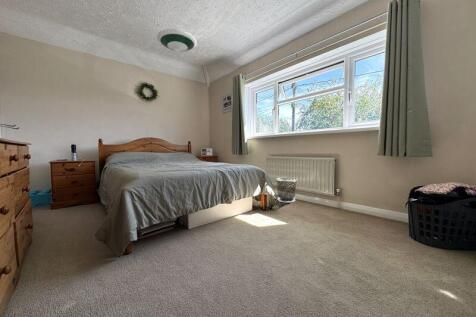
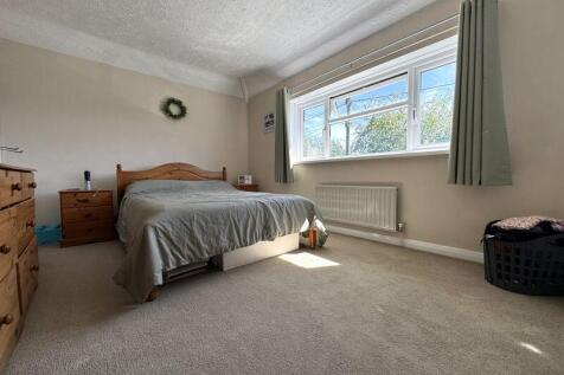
- waste bin [275,177,298,203]
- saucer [156,28,198,53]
